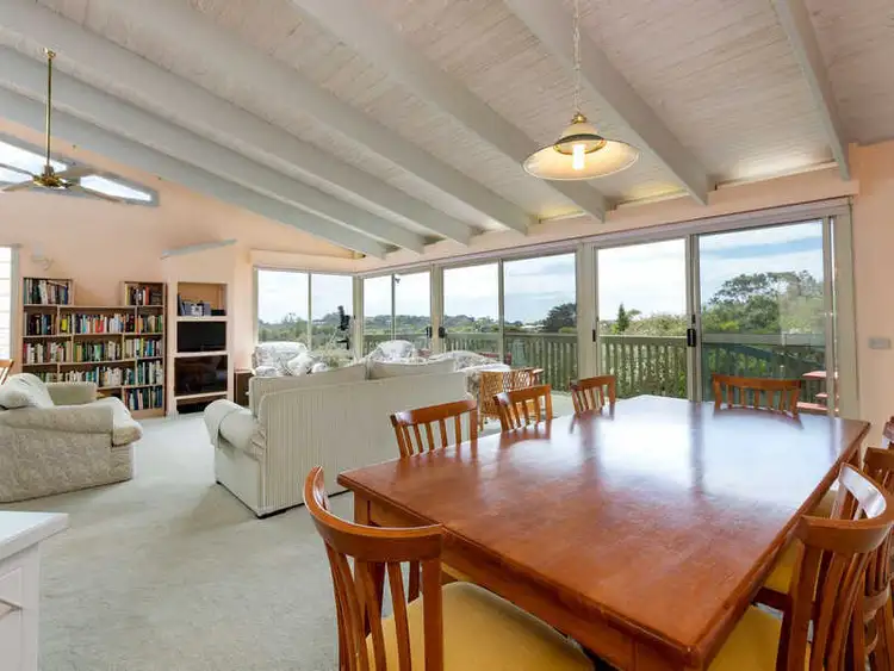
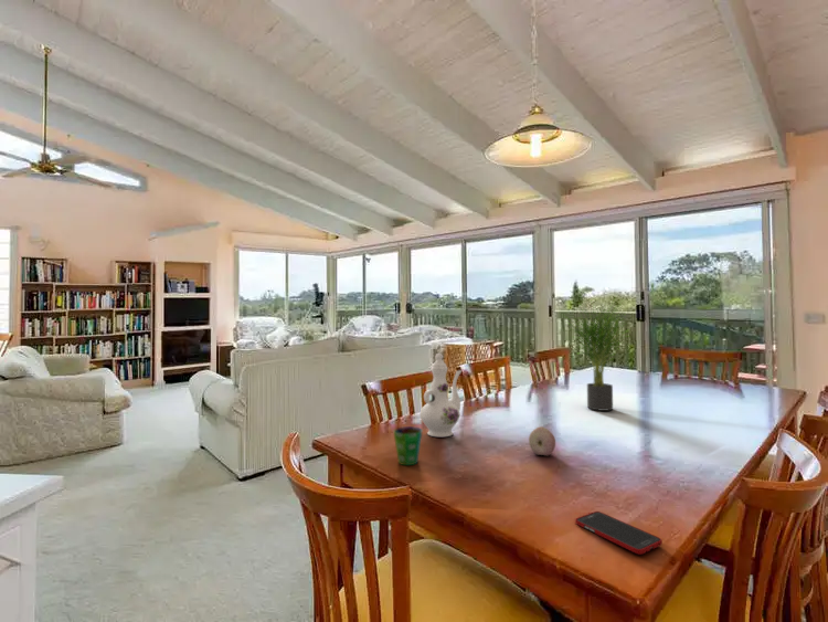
+ cup [392,425,424,466]
+ cell phone [574,510,664,556]
+ chinaware [418,352,463,437]
+ fruit [528,425,556,456]
+ potted plant [561,292,630,412]
